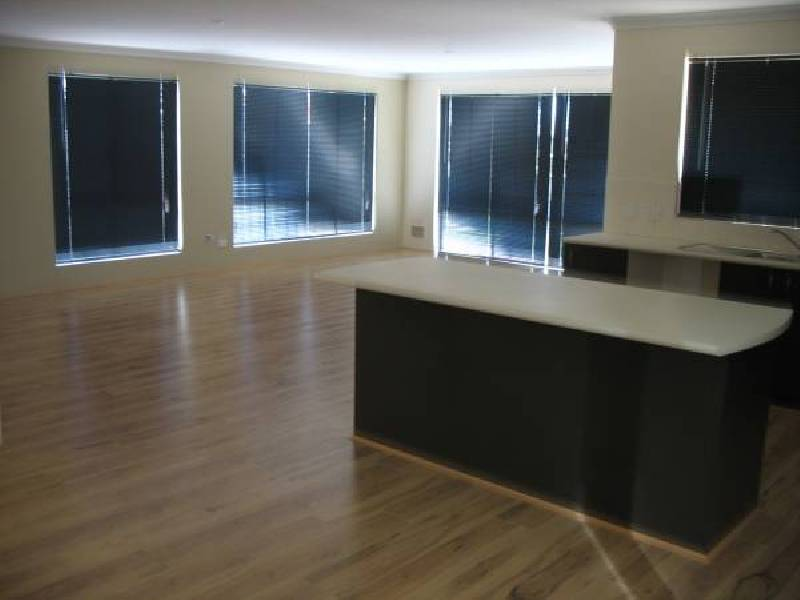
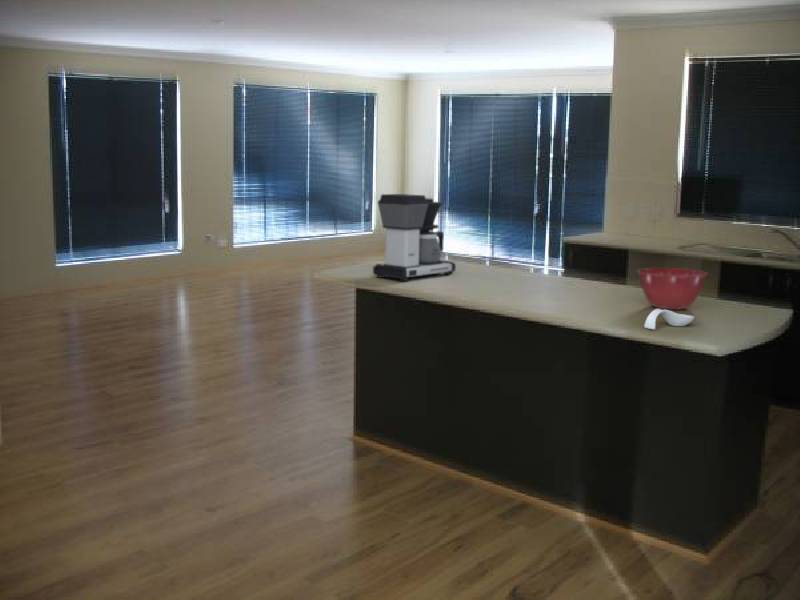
+ mixing bowl [636,267,708,311]
+ spoon rest [643,308,696,330]
+ coffee maker [372,193,457,282]
